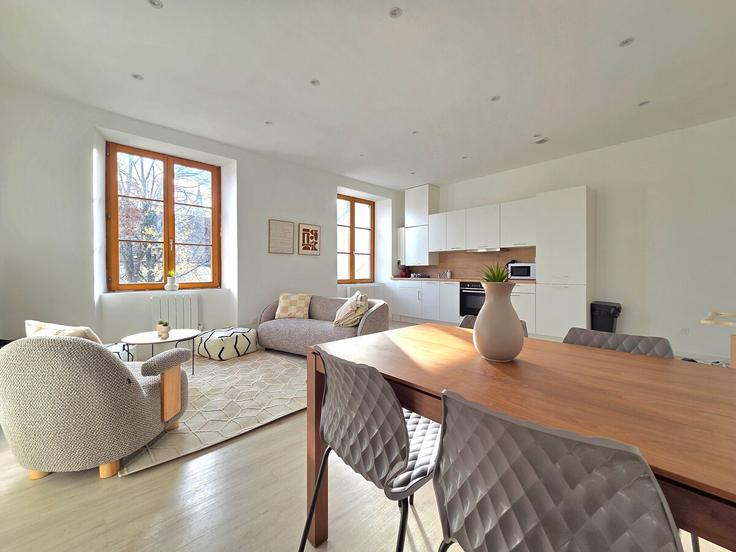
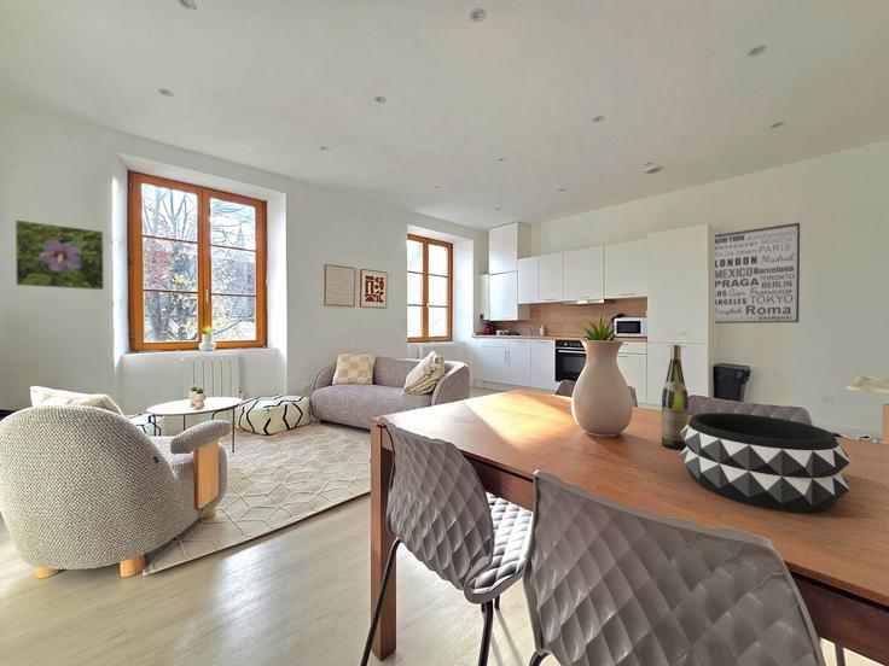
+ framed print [14,218,105,291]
+ decorative bowl [679,411,852,513]
+ wine bottle [661,344,690,451]
+ wall art [714,222,801,325]
